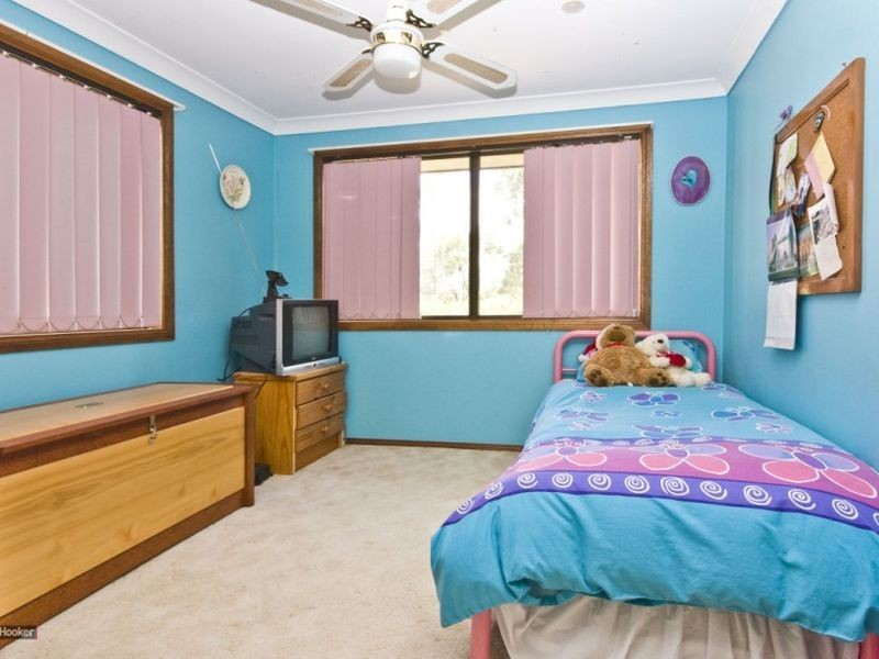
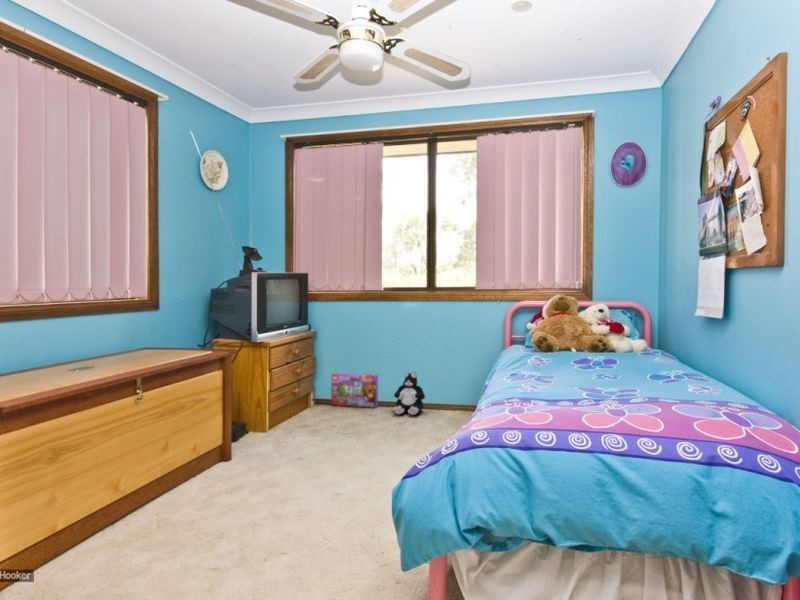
+ plush toy [393,371,426,416]
+ box [330,372,379,409]
